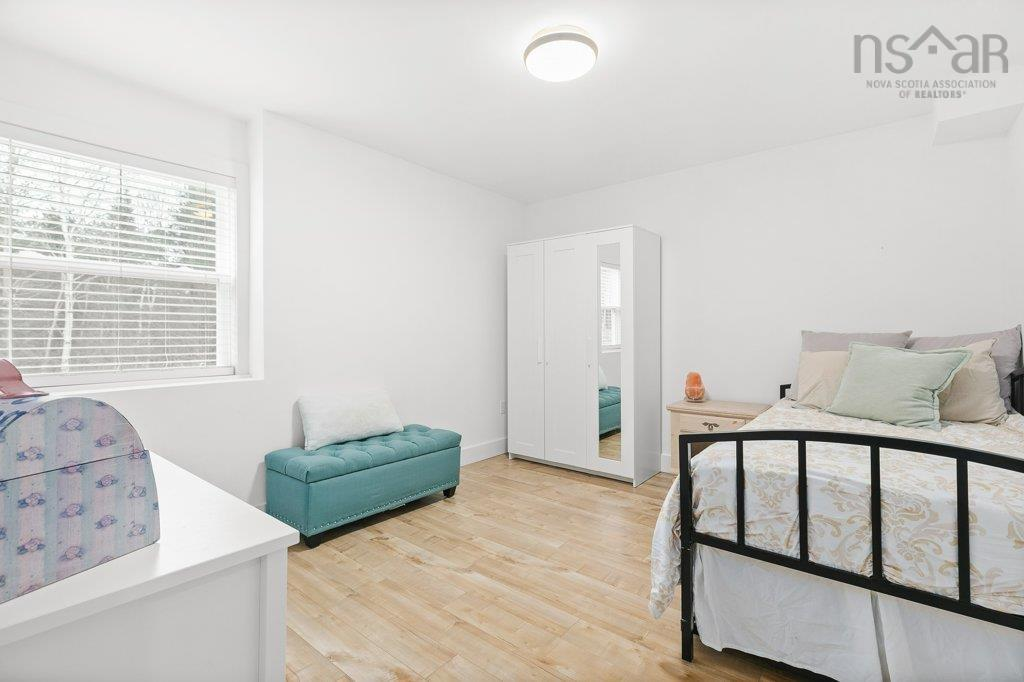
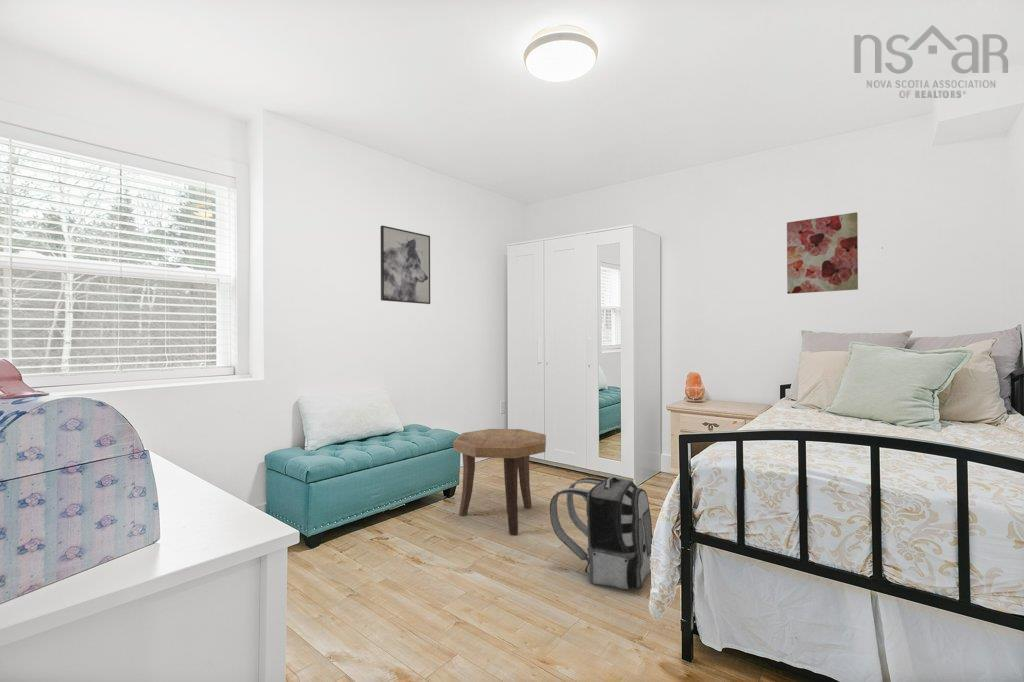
+ wall art [380,224,431,305]
+ side table [453,428,547,536]
+ backpack [549,476,654,590]
+ wall art [786,211,859,295]
